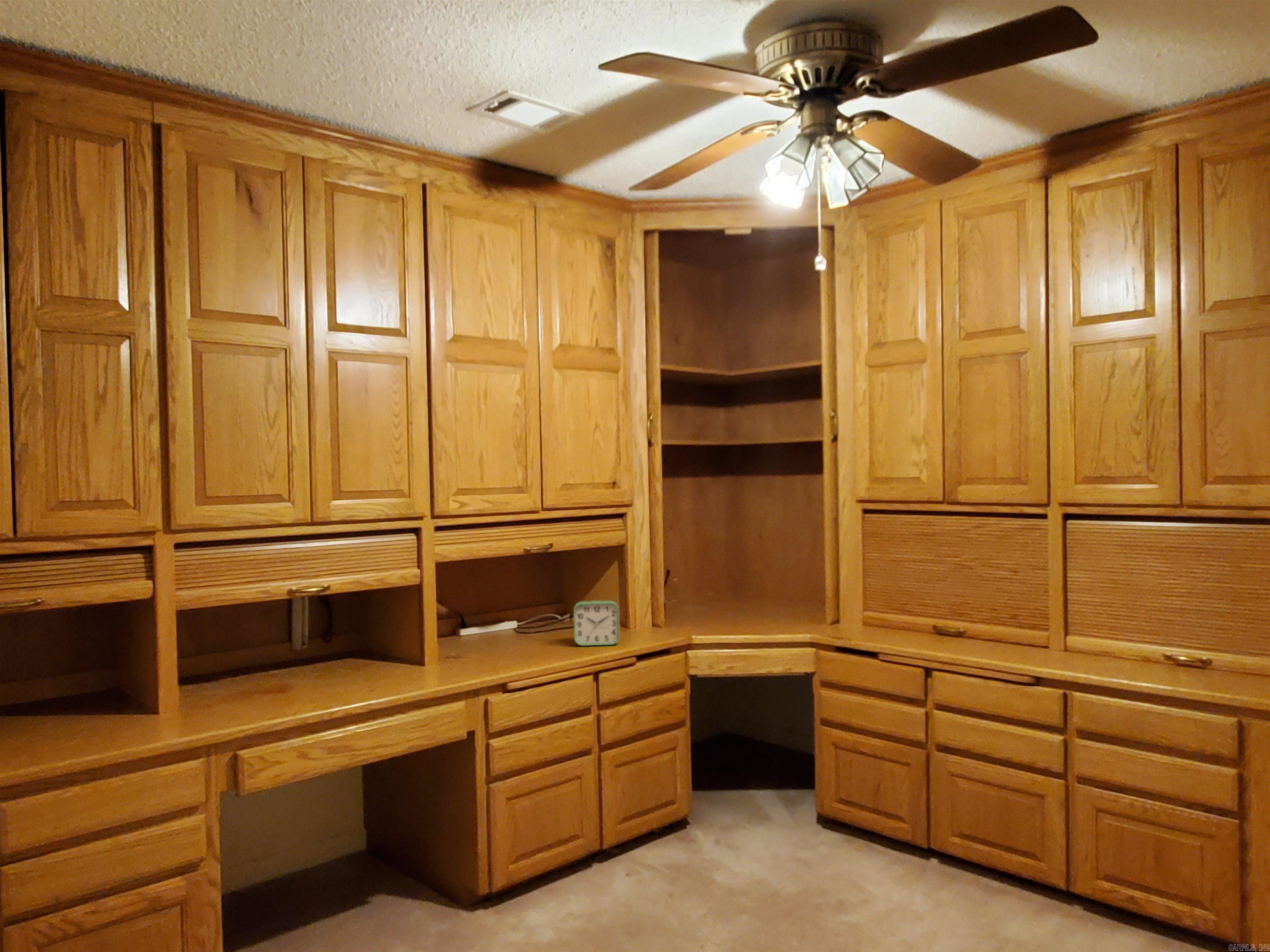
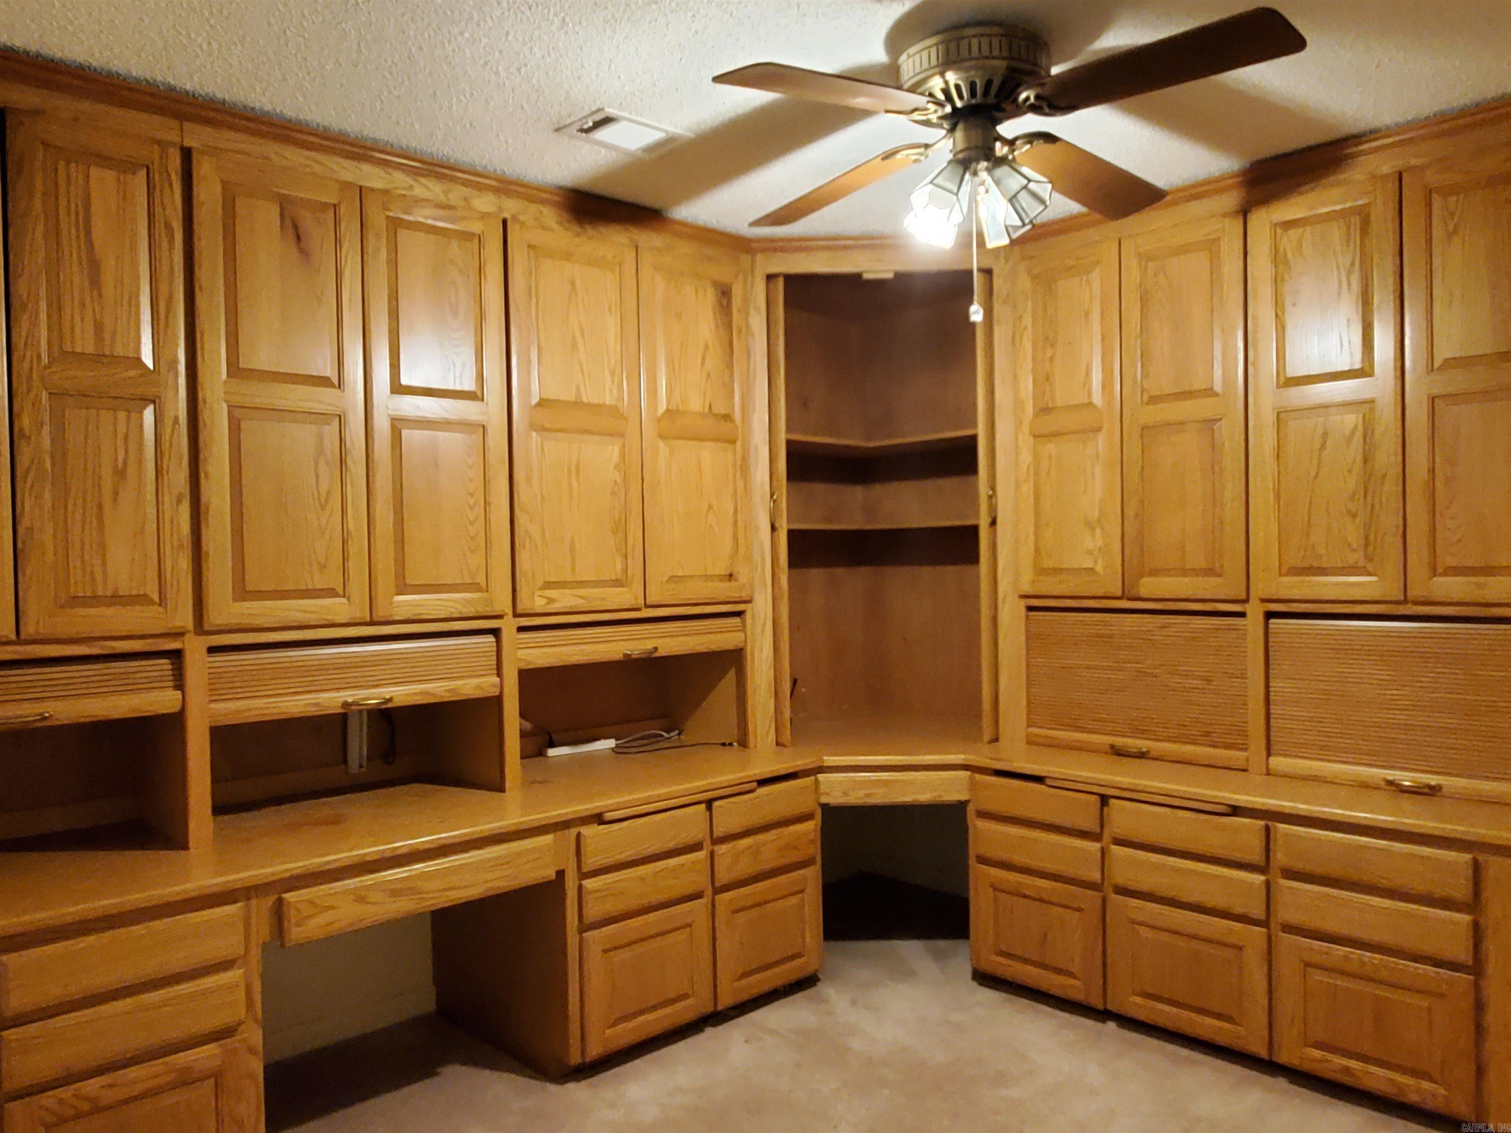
- alarm clock [573,600,620,646]
